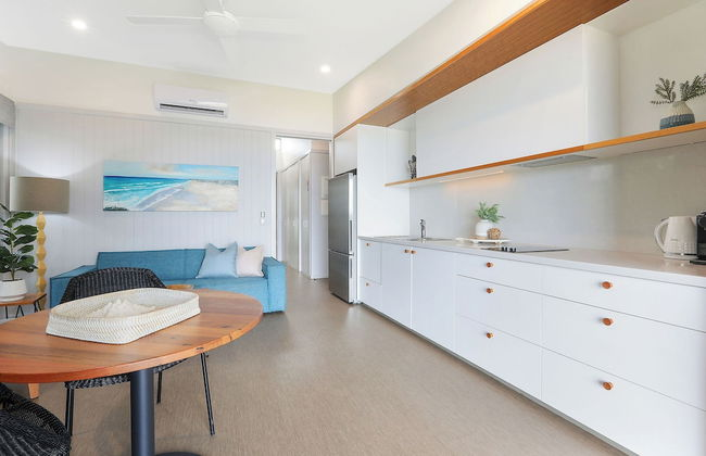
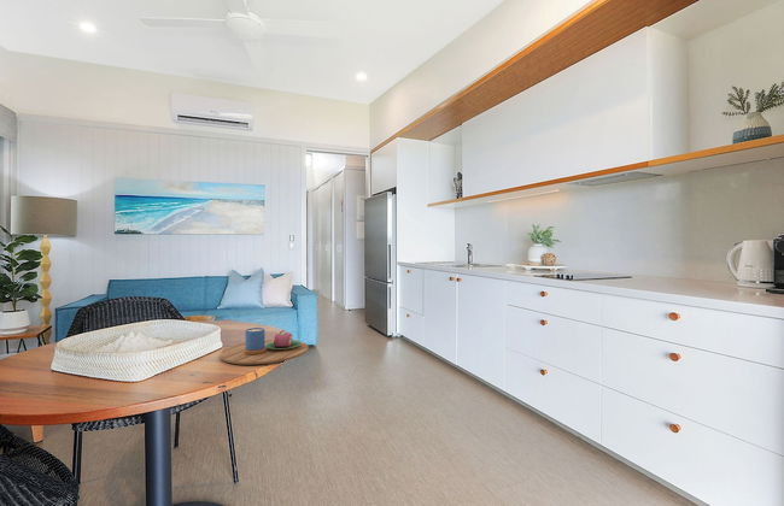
+ mug [220,326,310,366]
